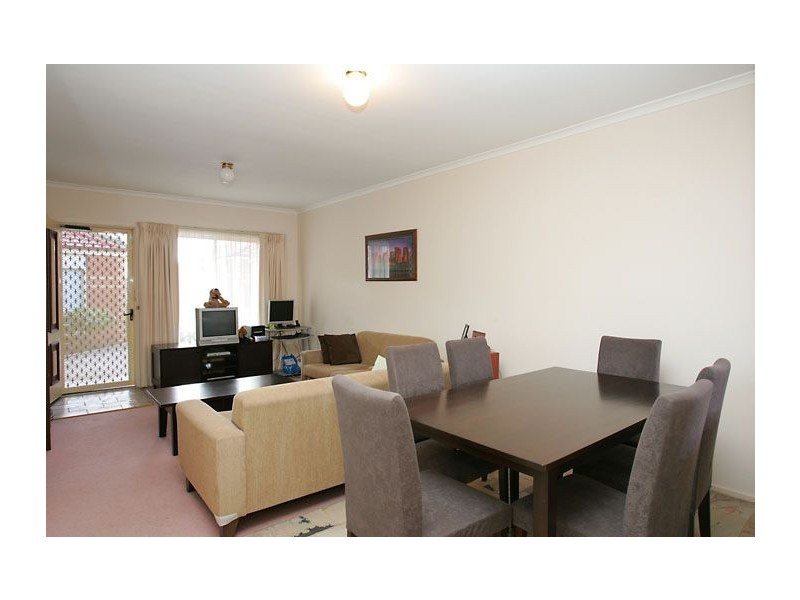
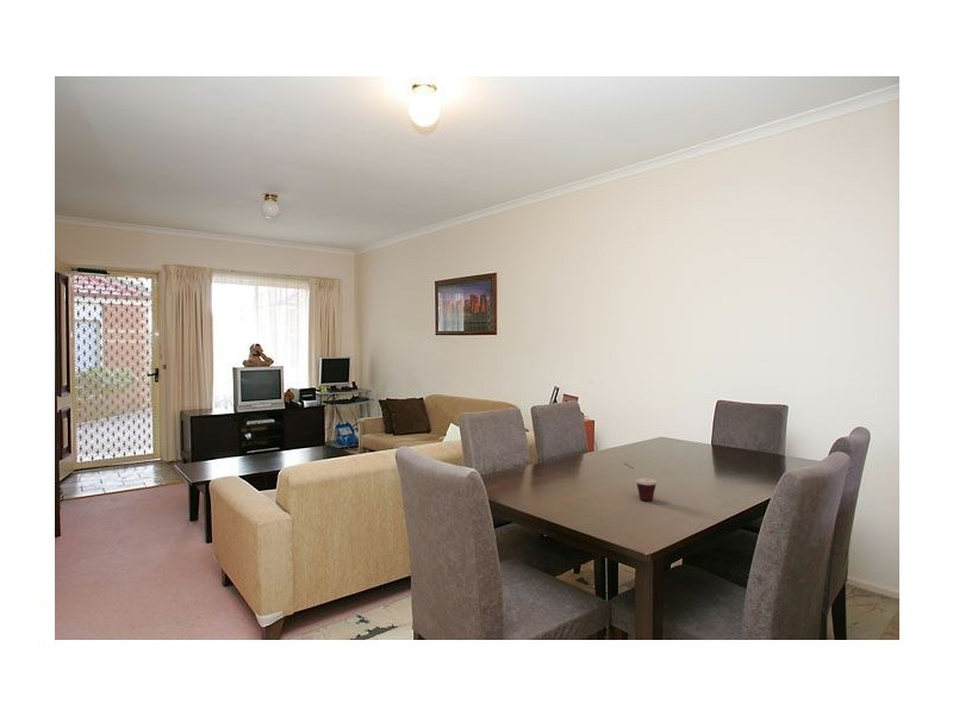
+ cup [623,462,658,502]
